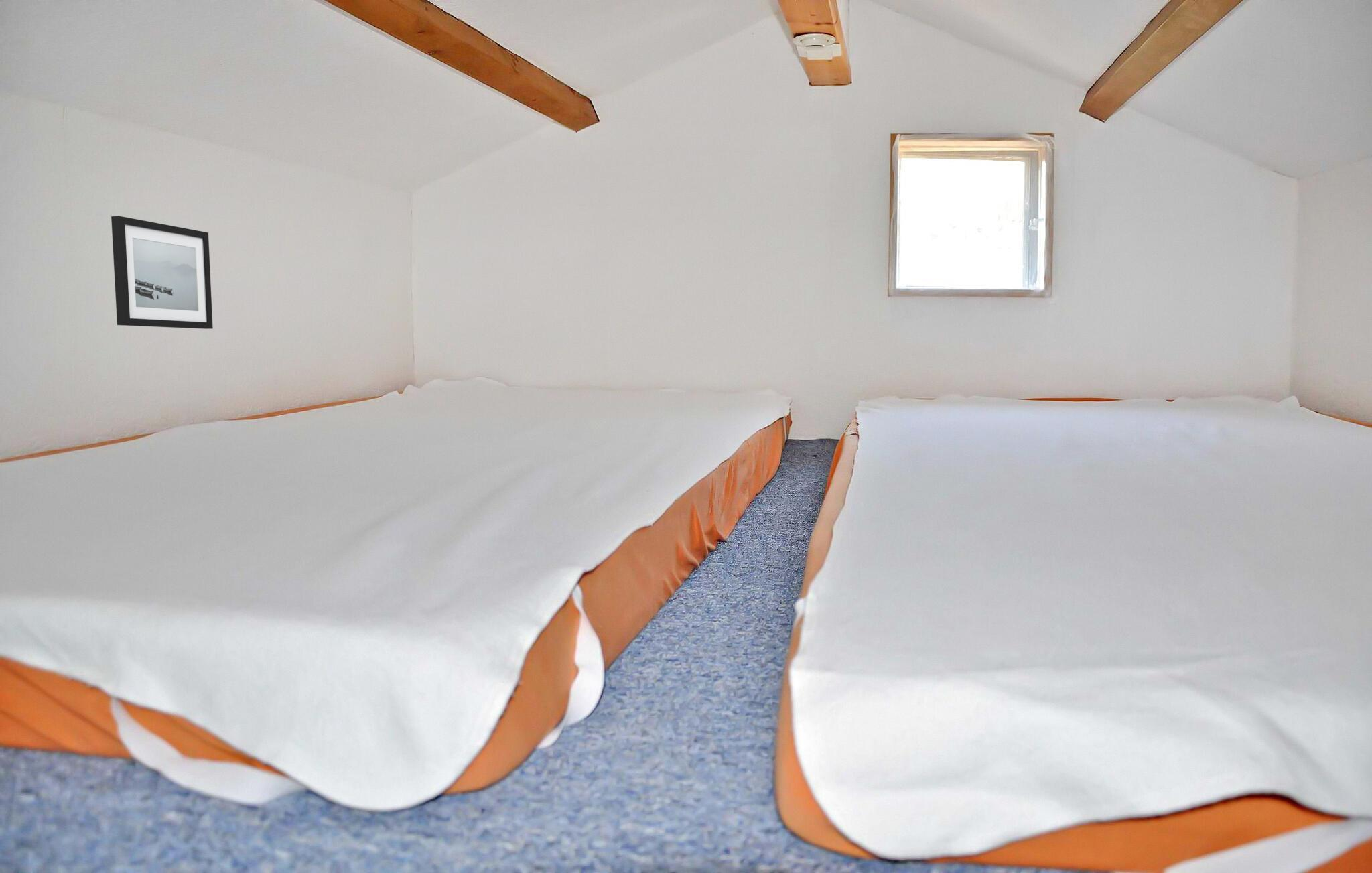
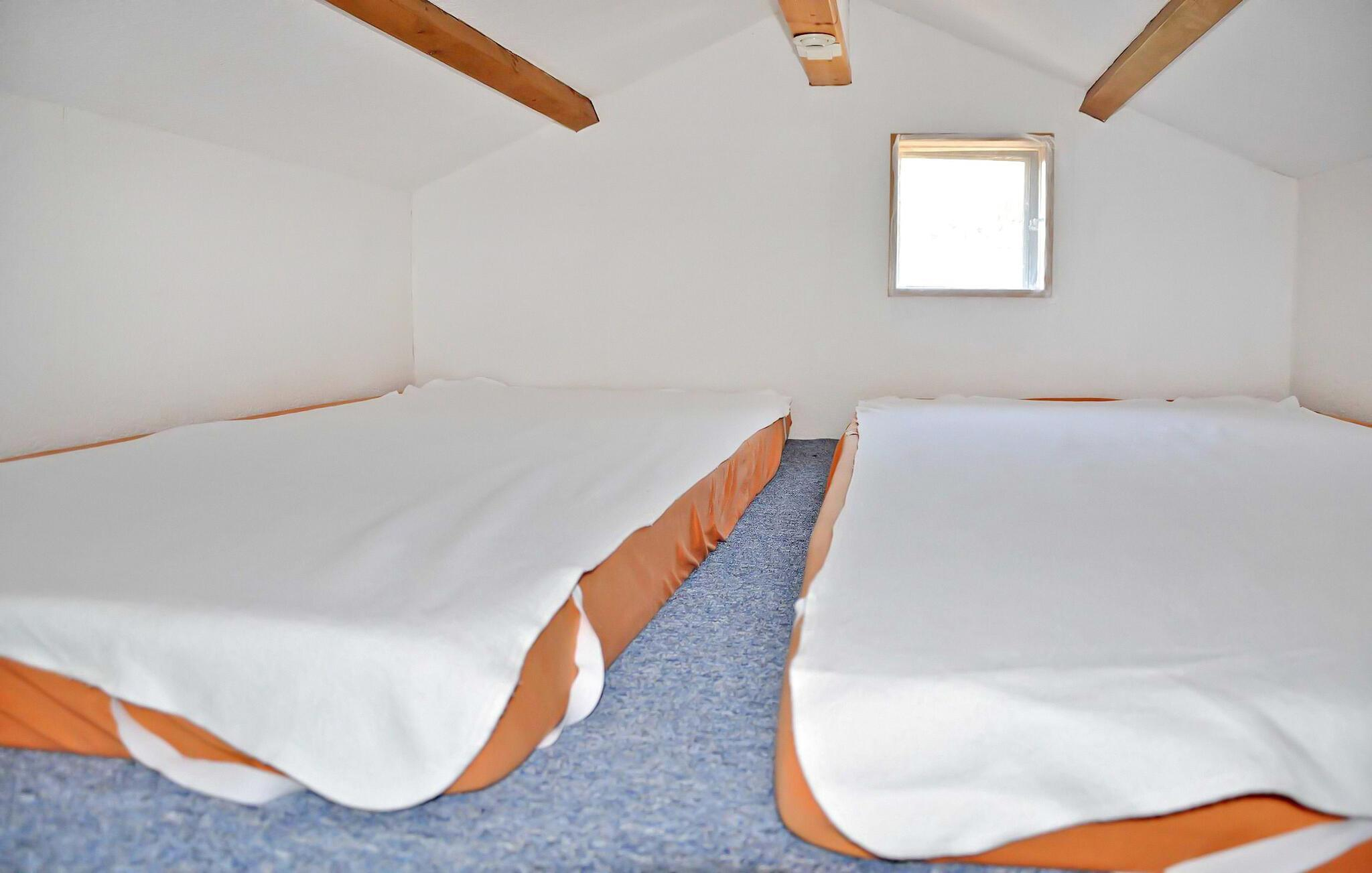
- wall art [111,216,214,330]
